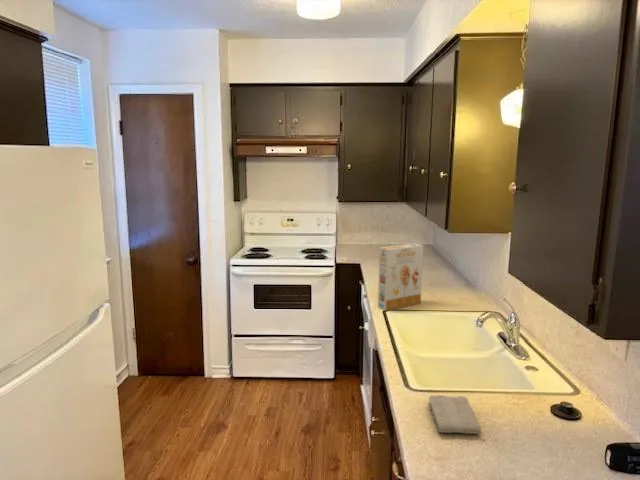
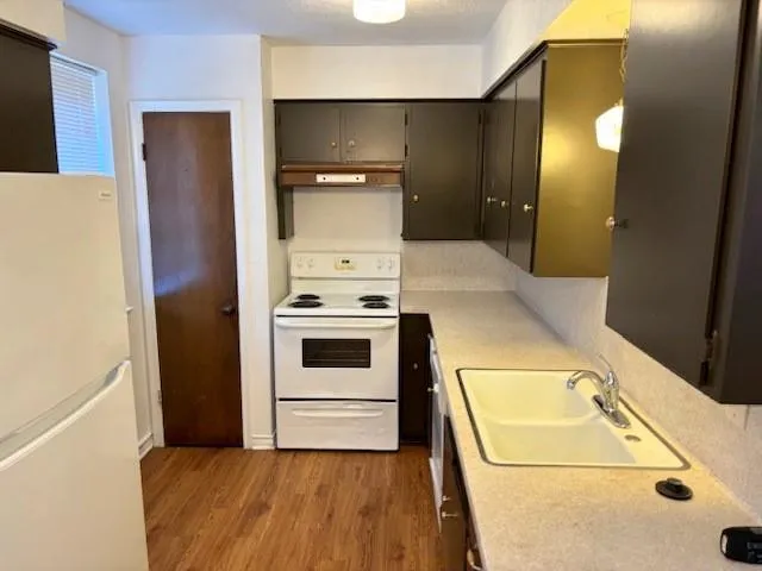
- cereal box [377,243,424,312]
- washcloth [428,394,482,435]
